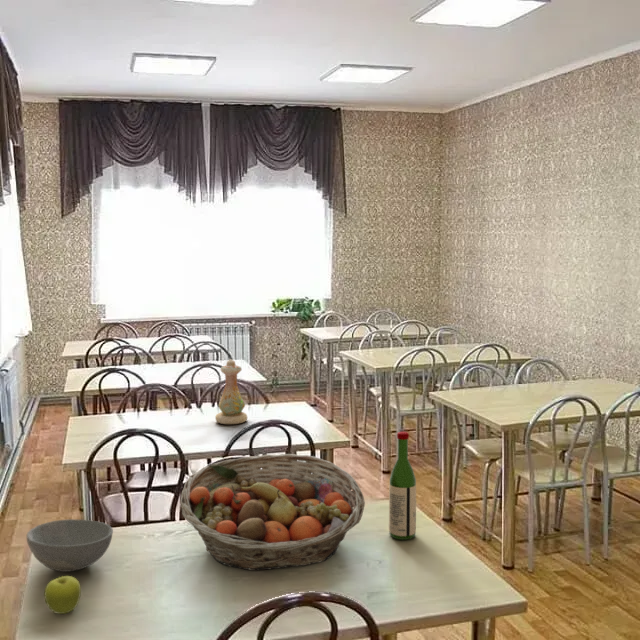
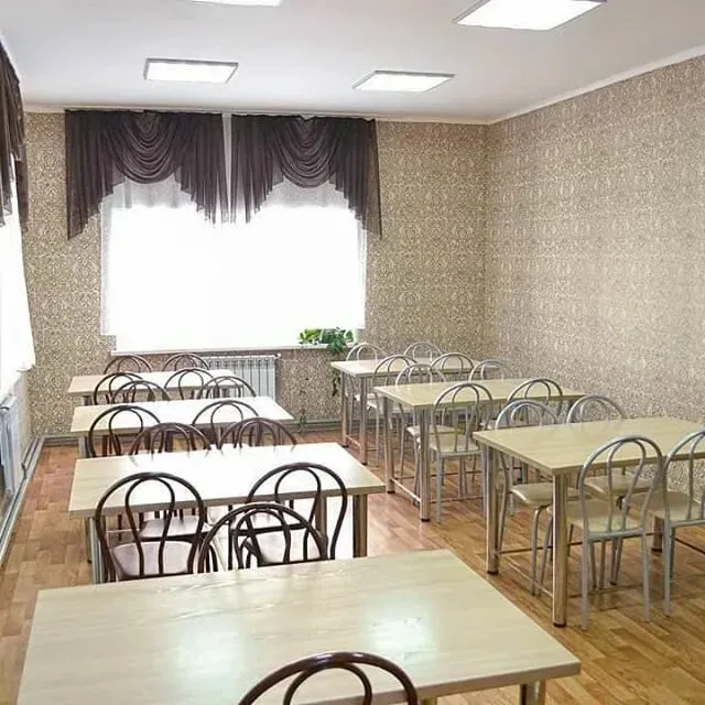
- vase [214,358,248,425]
- bowl [26,518,114,573]
- wine bottle [388,431,417,541]
- fruit [44,575,82,615]
- fruit basket [180,453,366,571]
